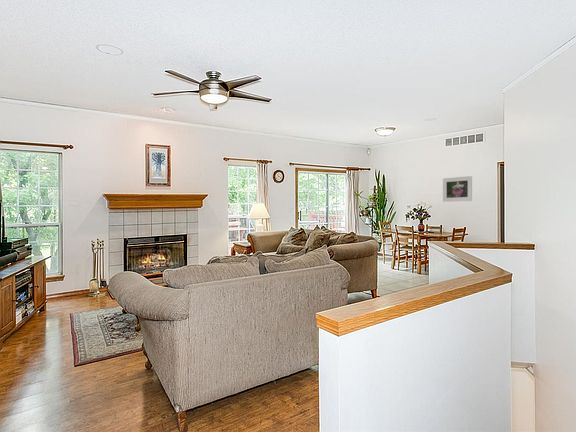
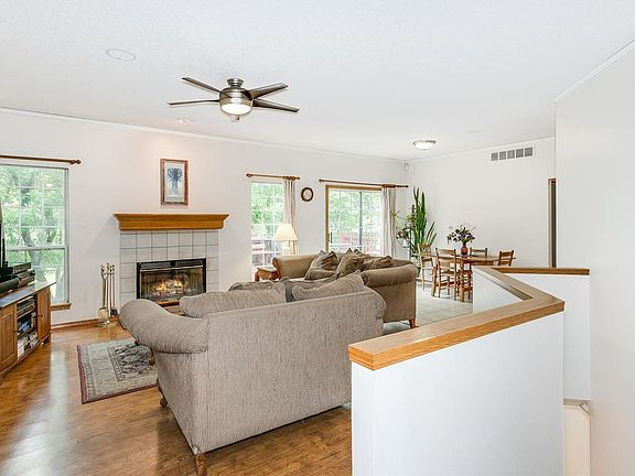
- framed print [442,175,473,203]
